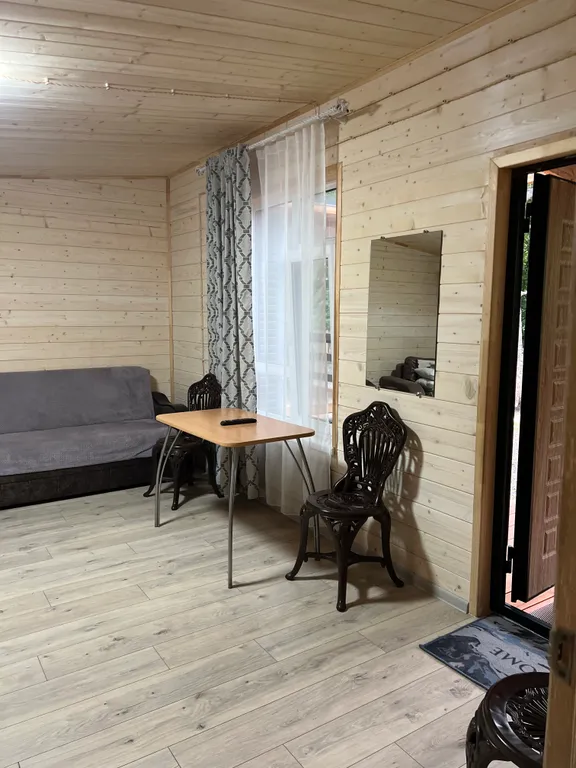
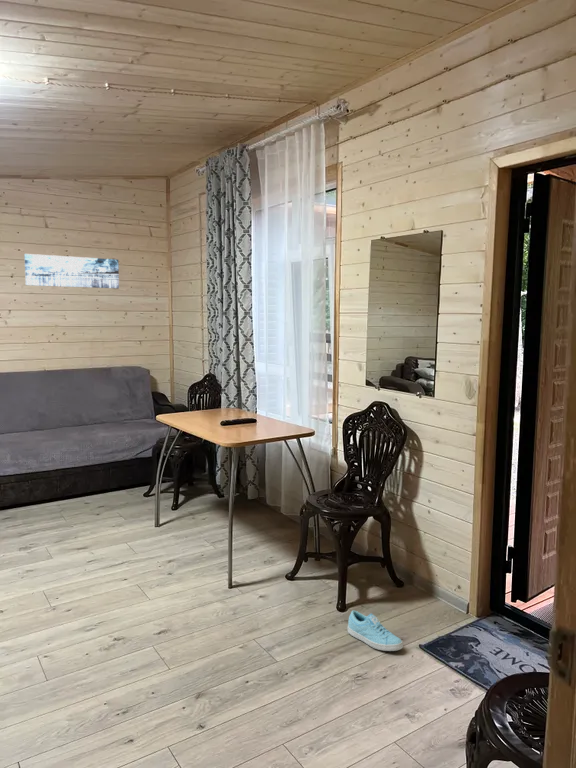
+ wall art [23,253,120,289]
+ sneaker [346,609,404,652]
